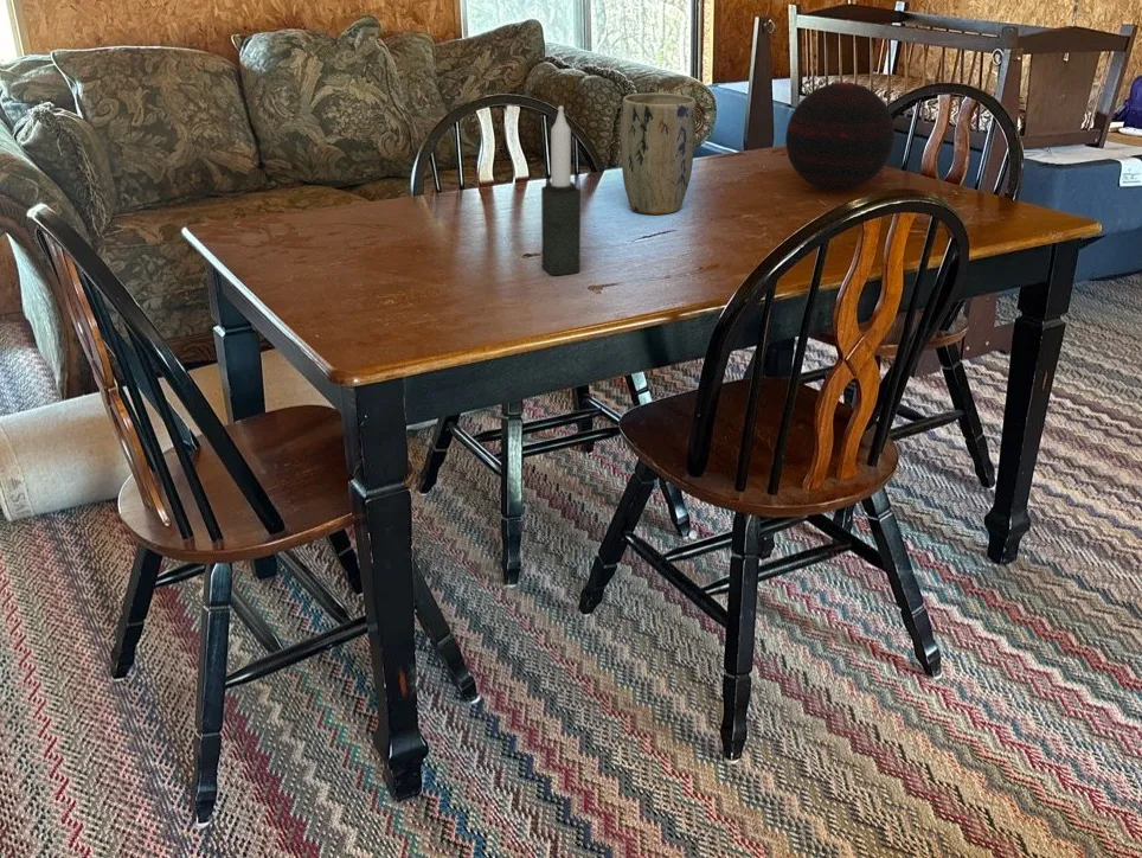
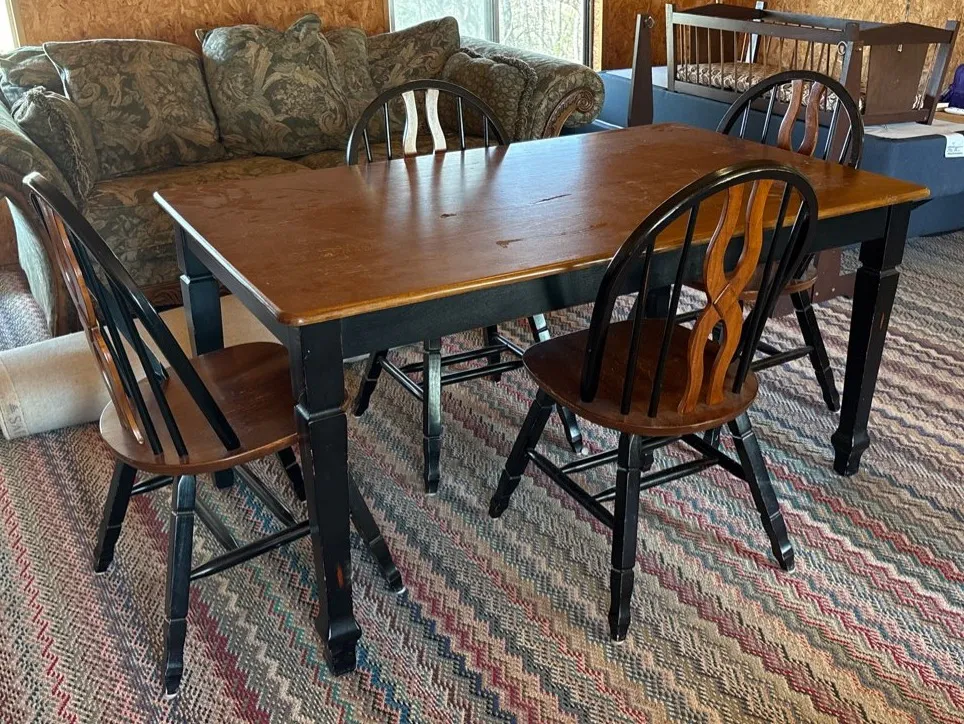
- plant pot [618,91,698,216]
- decorative orb [784,81,896,192]
- candle [540,104,582,276]
